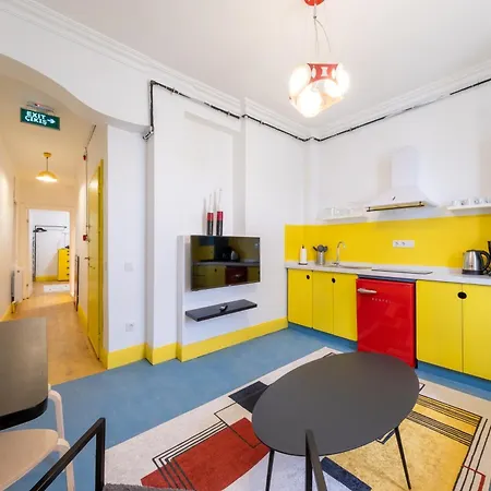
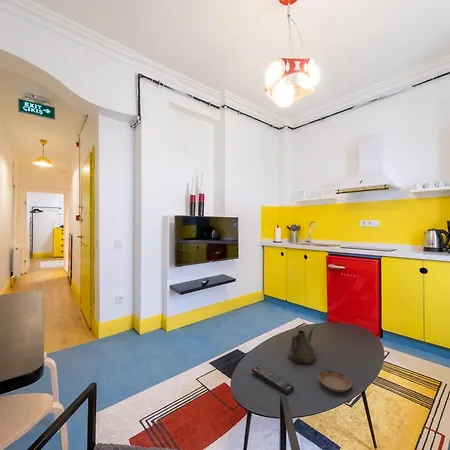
+ remote control [250,365,295,395]
+ saucer [317,369,353,393]
+ teapot [287,325,316,364]
